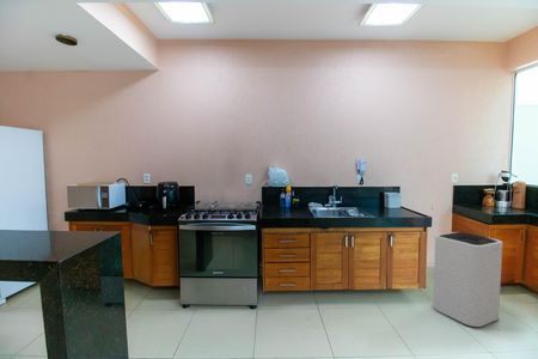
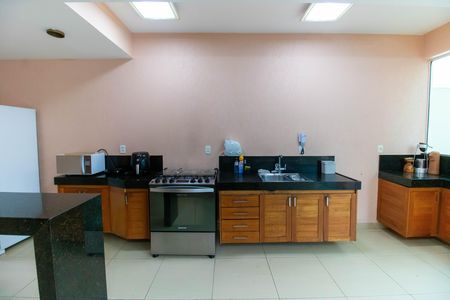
- trash can [432,231,503,328]
